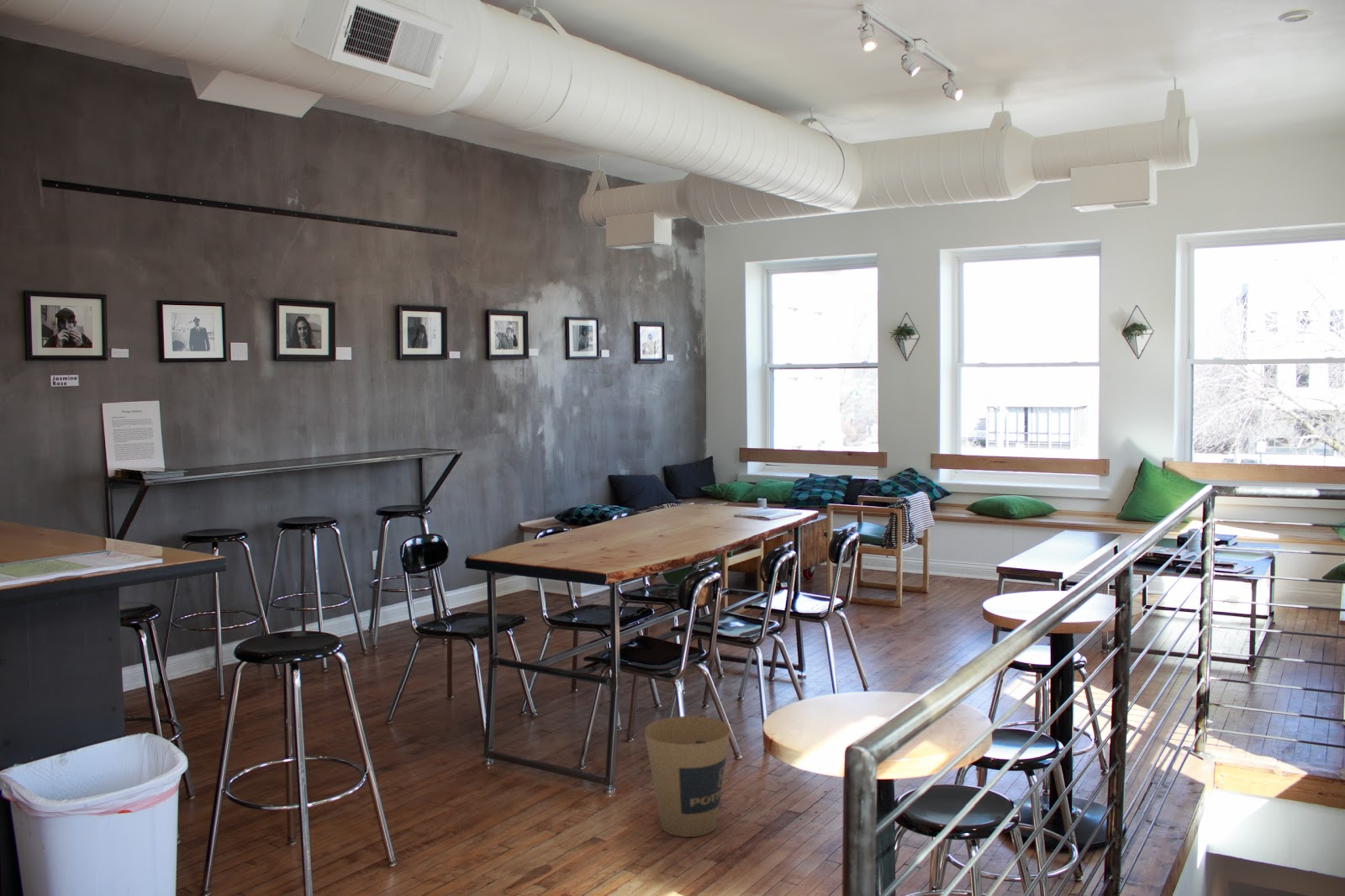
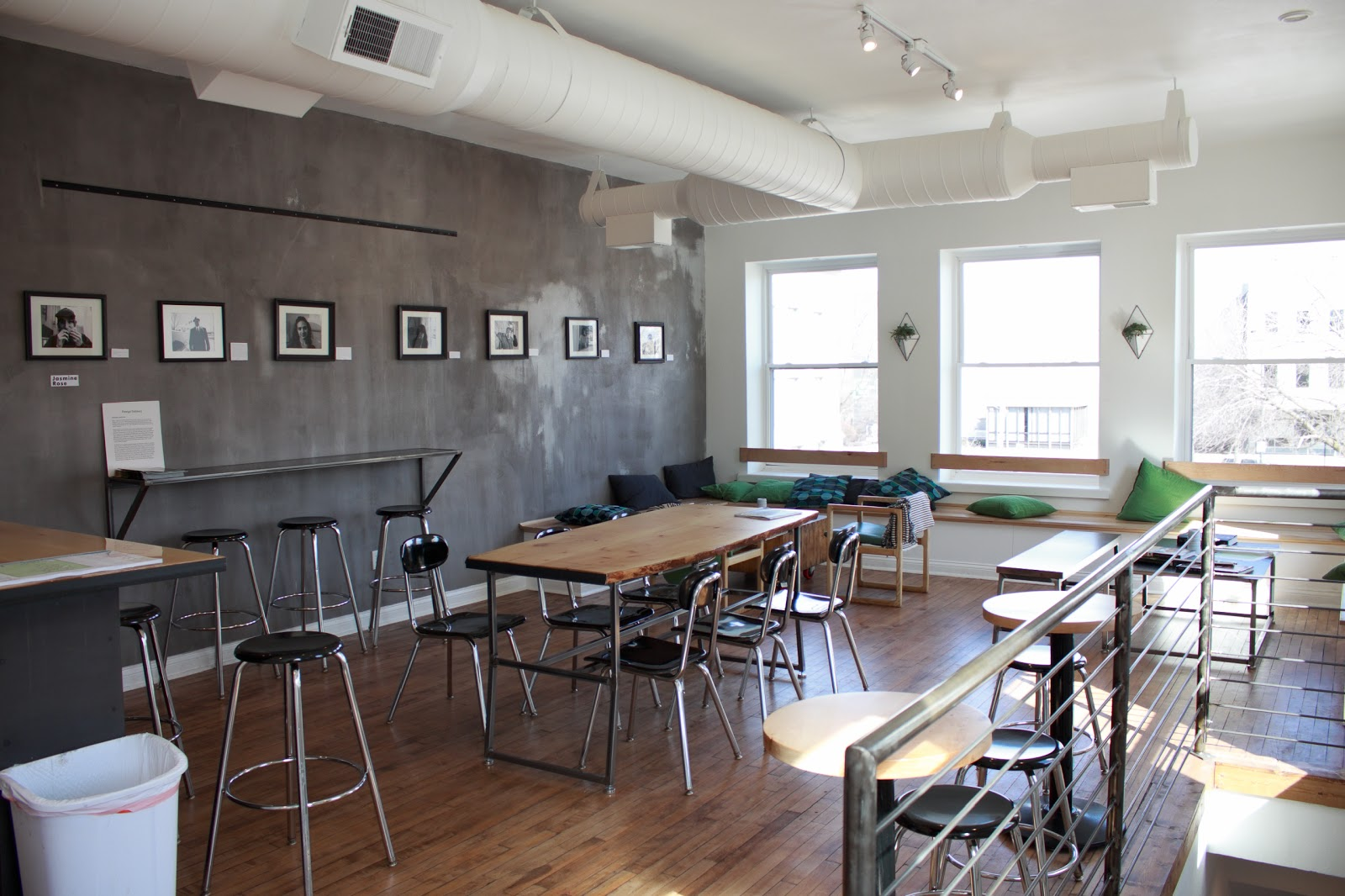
- trash can [644,715,731,838]
